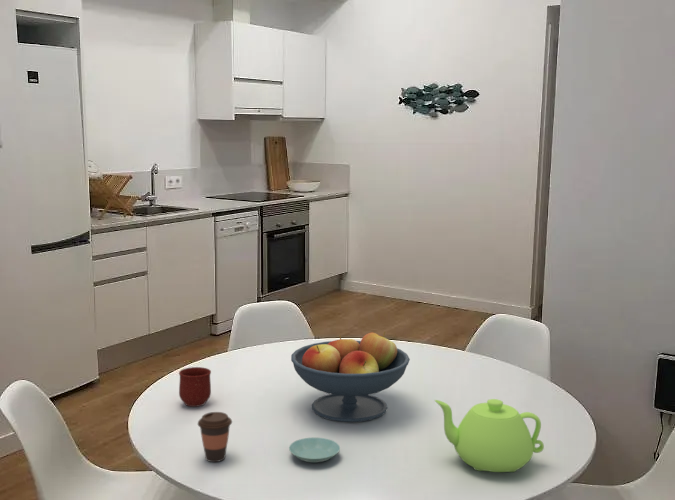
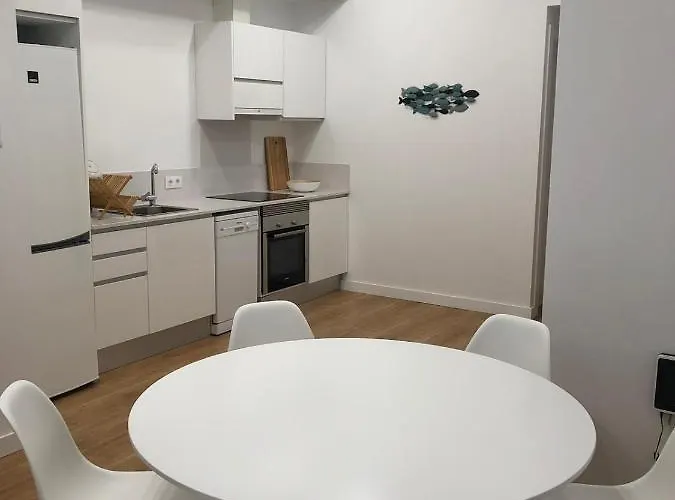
- saucer [288,437,341,464]
- teapot [434,398,545,473]
- mug [178,366,212,408]
- coffee cup [197,411,233,463]
- fruit bowl [290,331,411,423]
